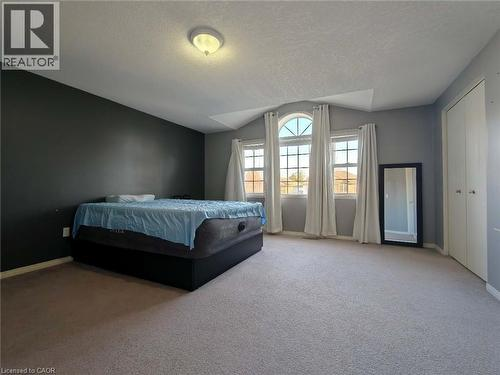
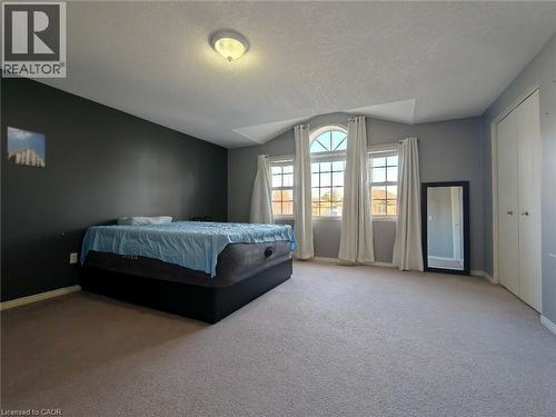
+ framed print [3,123,48,170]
